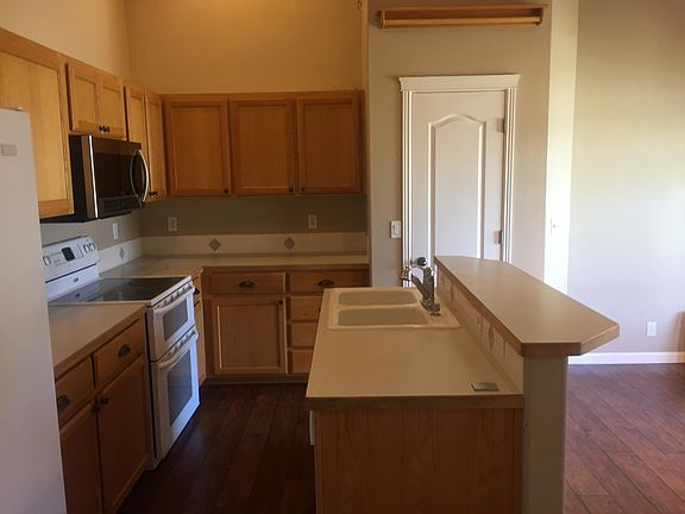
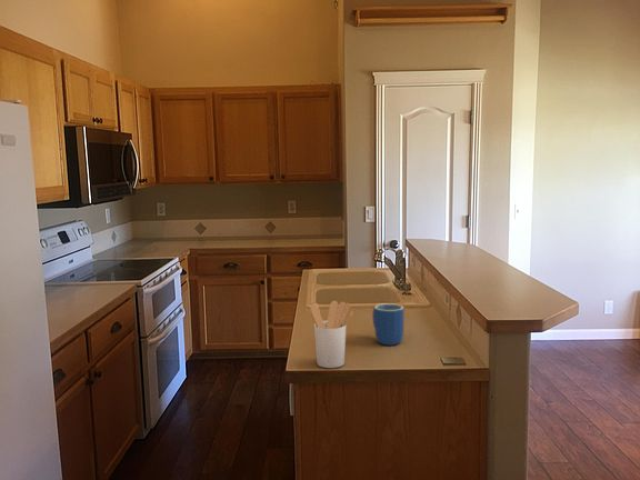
+ utensil holder [309,300,353,369]
+ mug [371,302,404,347]
